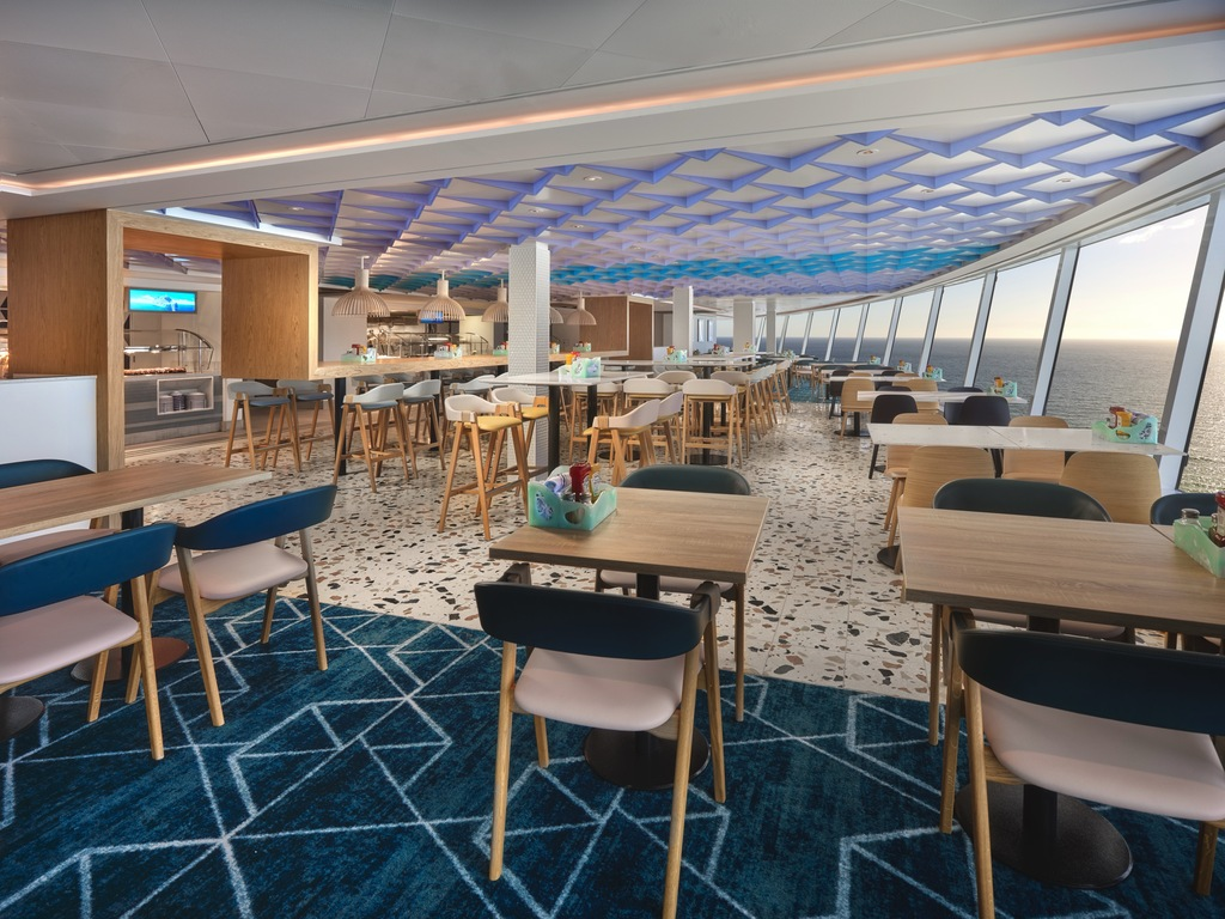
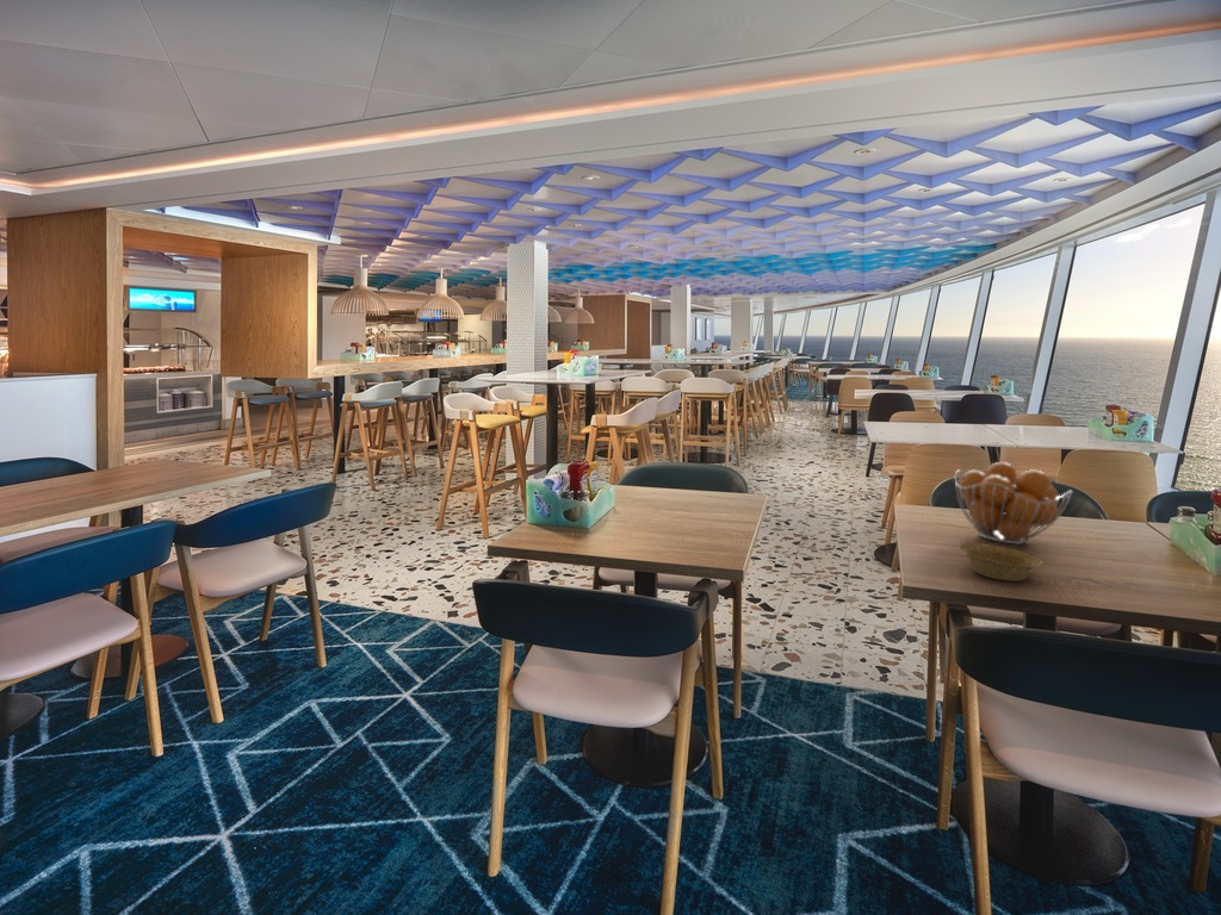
+ fruit basket [954,461,1074,546]
+ bowl [959,542,1045,583]
